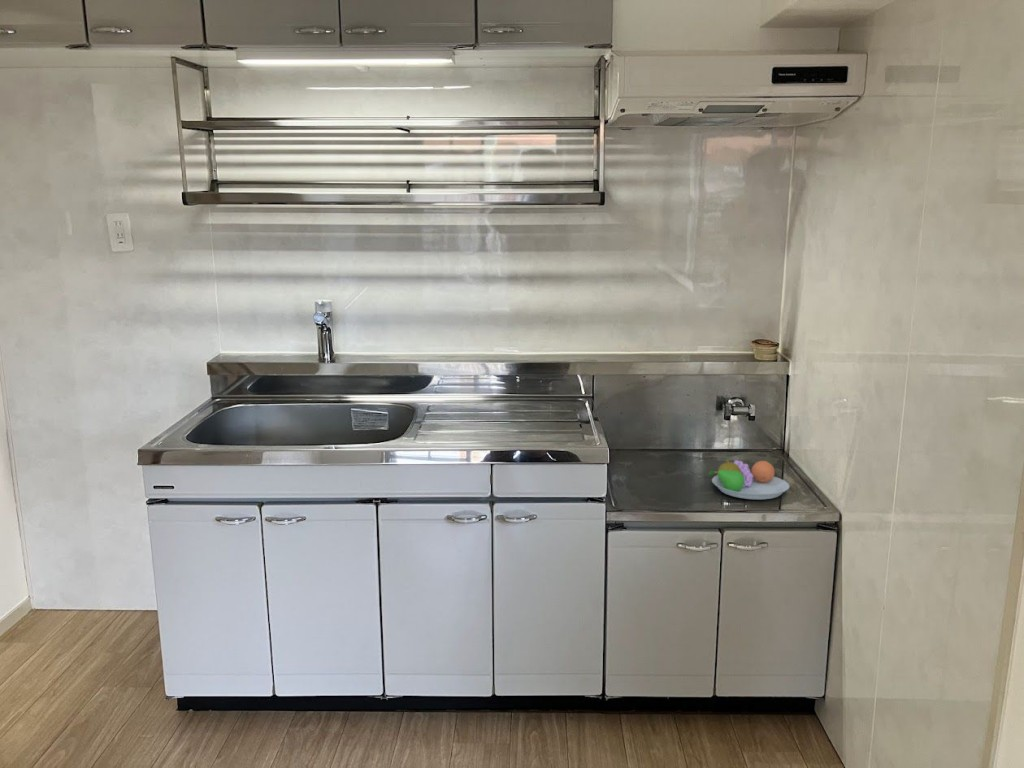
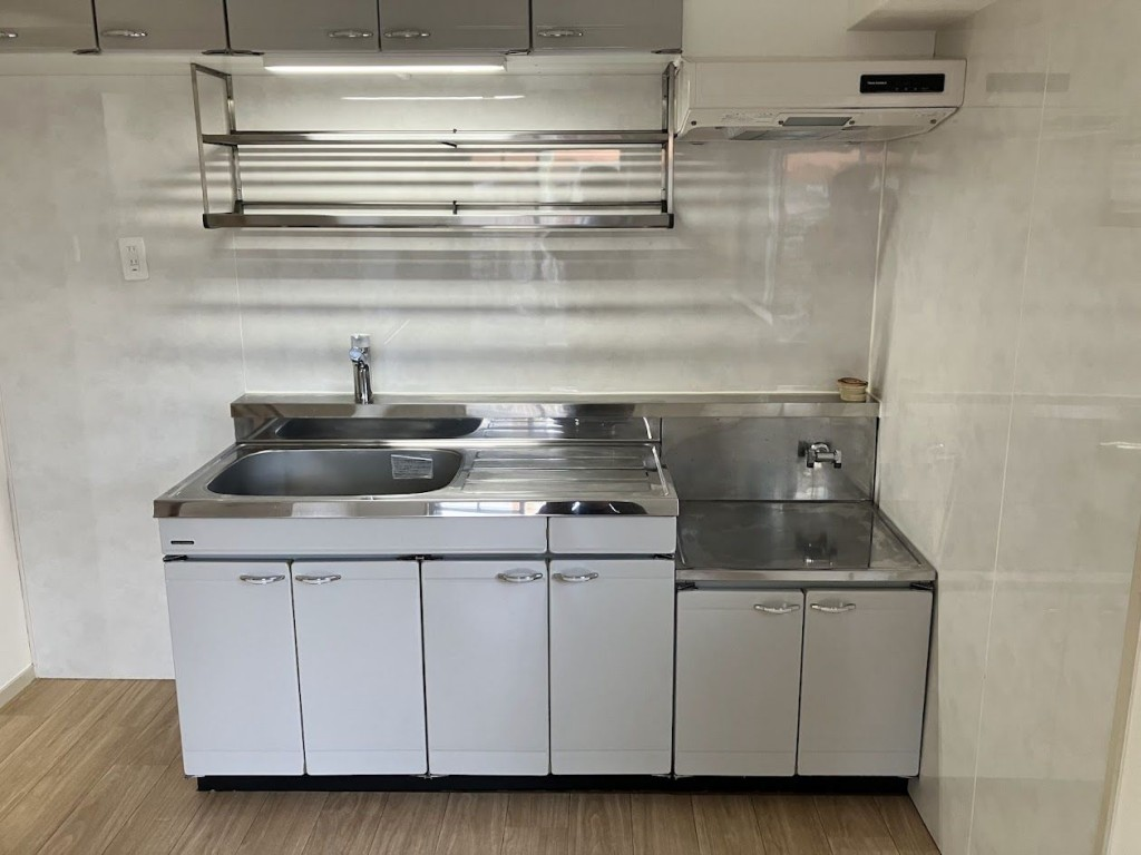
- fruit bowl [708,456,791,500]
